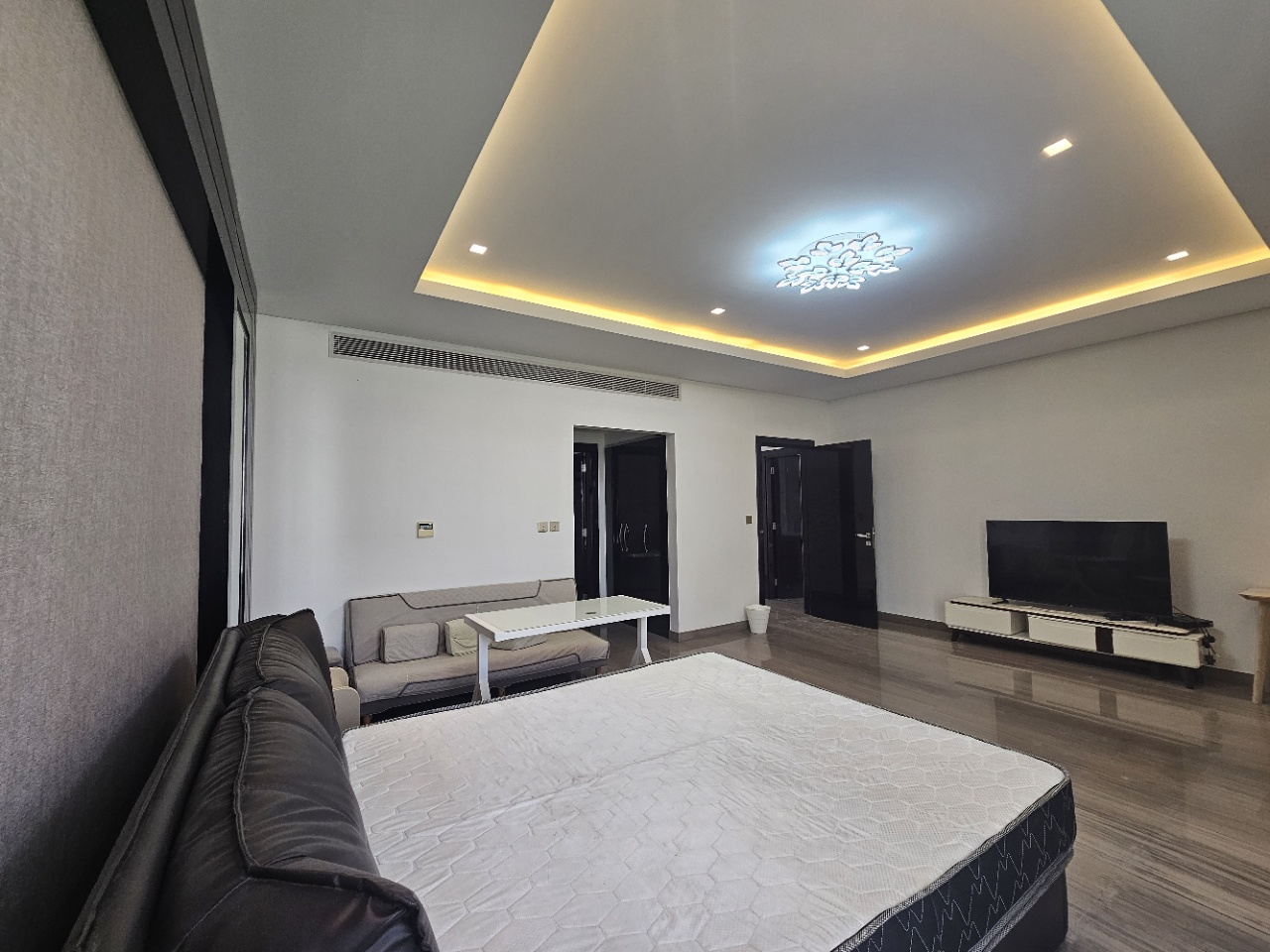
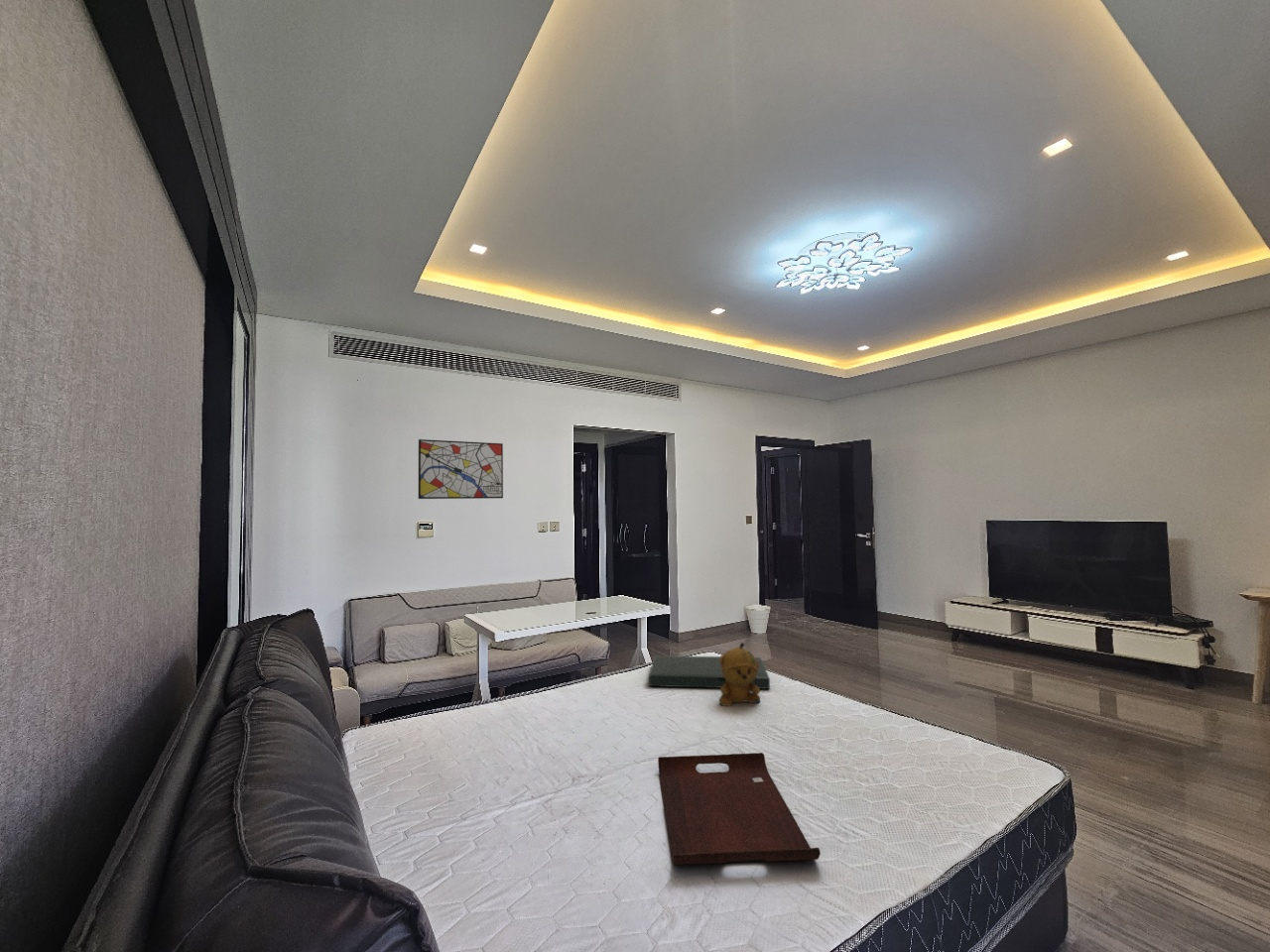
+ stuffed bear [718,642,761,707]
+ serving tray [657,752,822,866]
+ wall art [418,438,504,500]
+ cushion [648,654,771,690]
